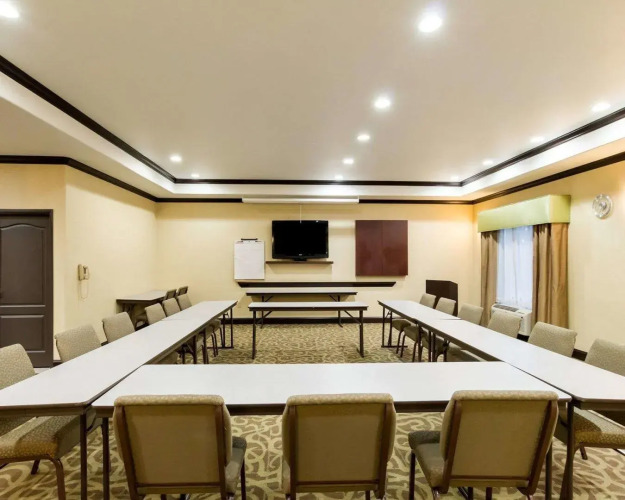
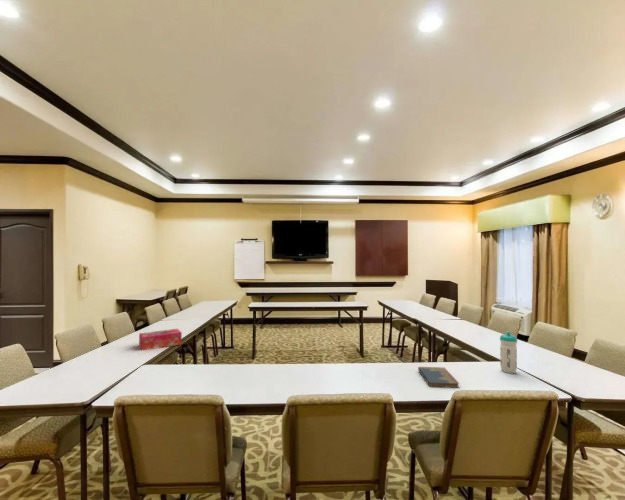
+ water bottle [499,331,518,374]
+ tissue box [138,328,183,351]
+ hardcover book [417,366,460,389]
